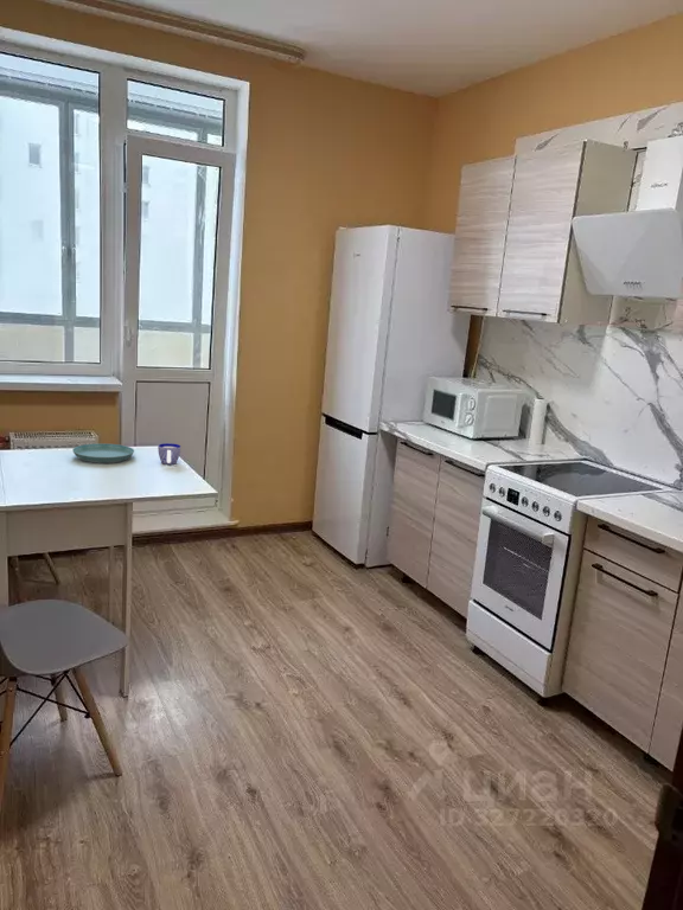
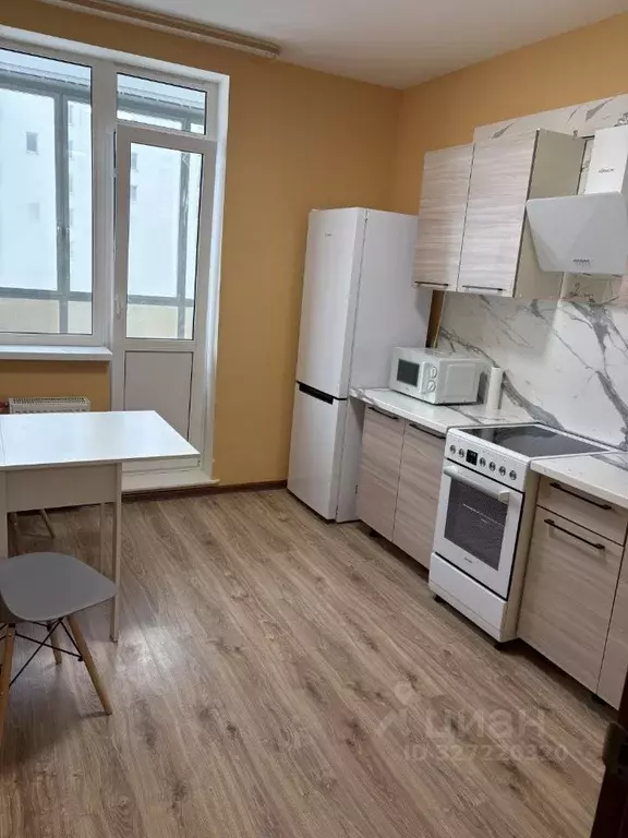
- cup [157,442,181,466]
- saucer [71,442,135,464]
